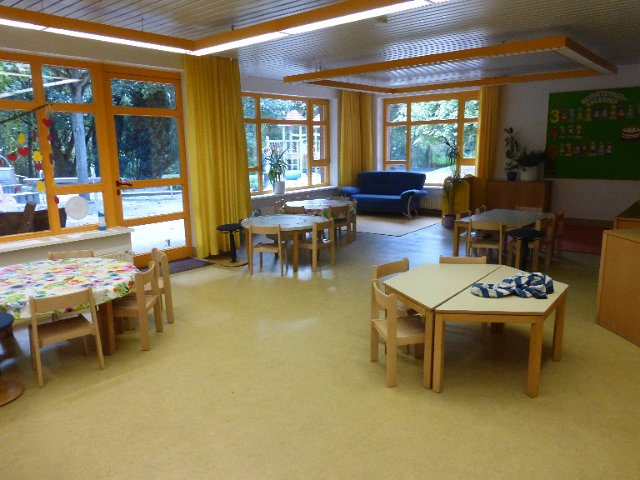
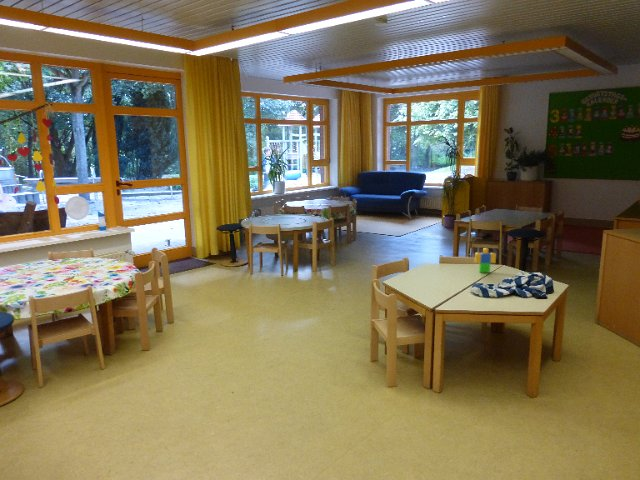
+ toy block figure [474,247,497,274]
